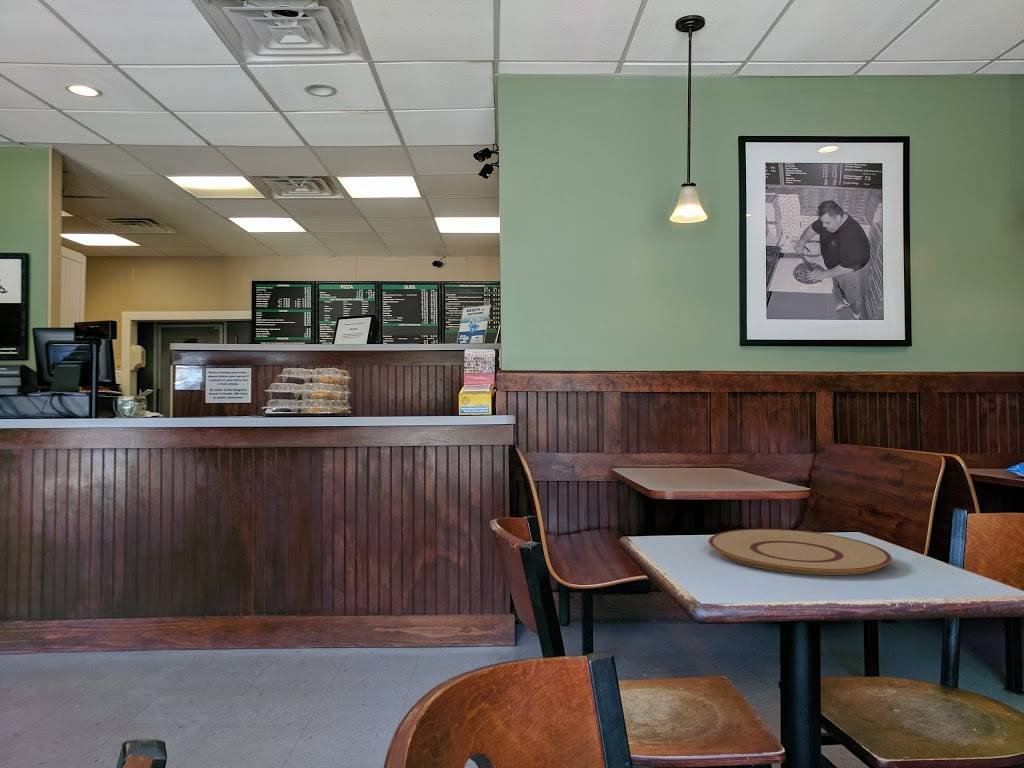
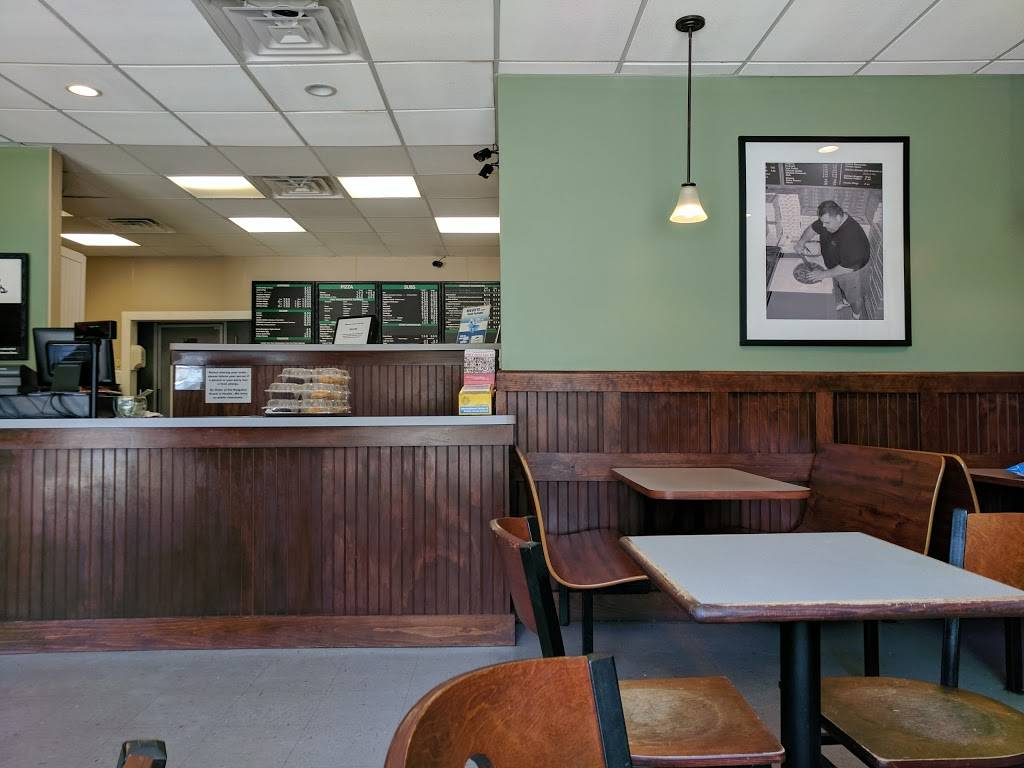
- plate [707,528,893,576]
